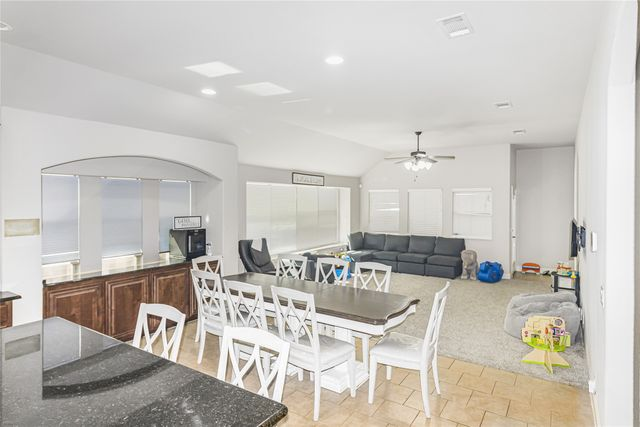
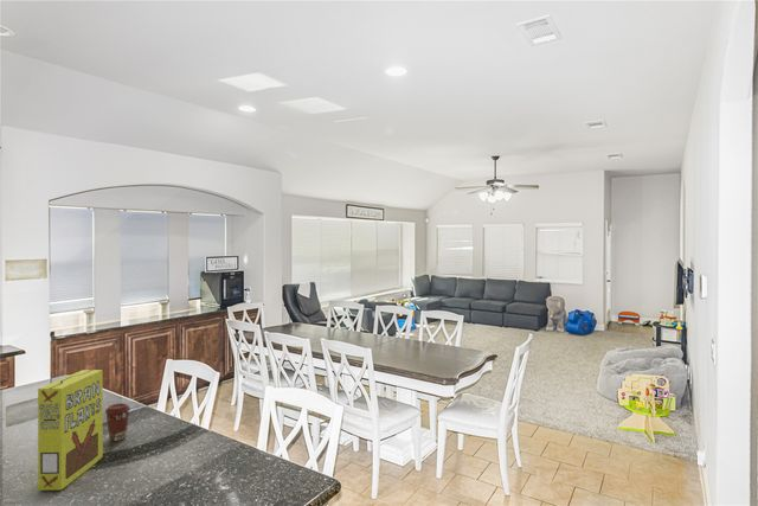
+ coffee cup [103,402,131,442]
+ cereal box [37,369,104,492]
